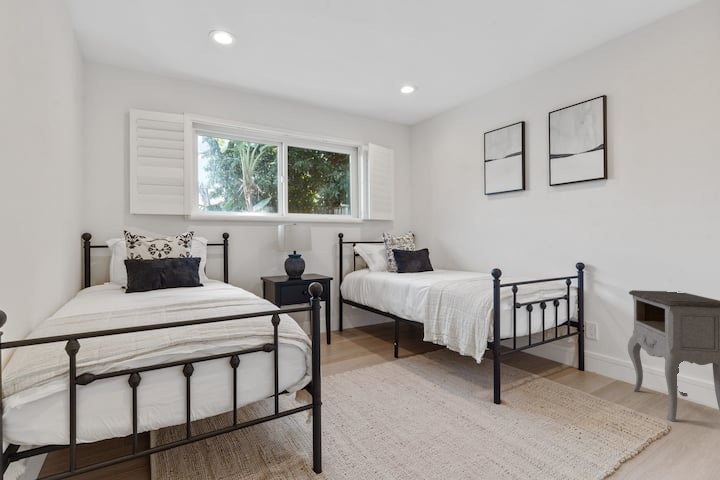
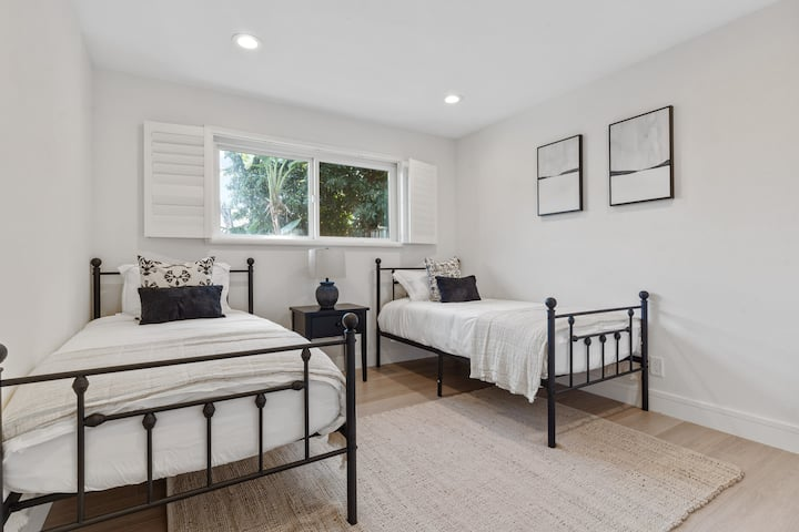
- nightstand [627,289,720,423]
